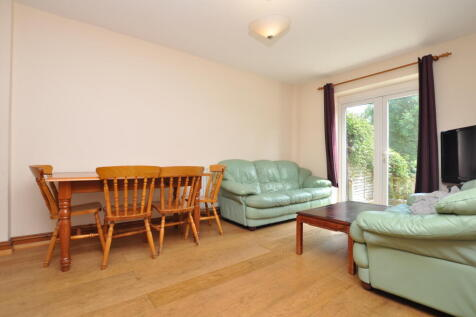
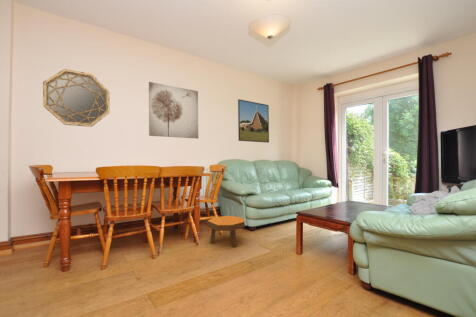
+ footstool [205,215,246,248]
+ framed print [237,98,270,144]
+ home mirror [42,68,110,128]
+ wall art [148,81,199,139]
